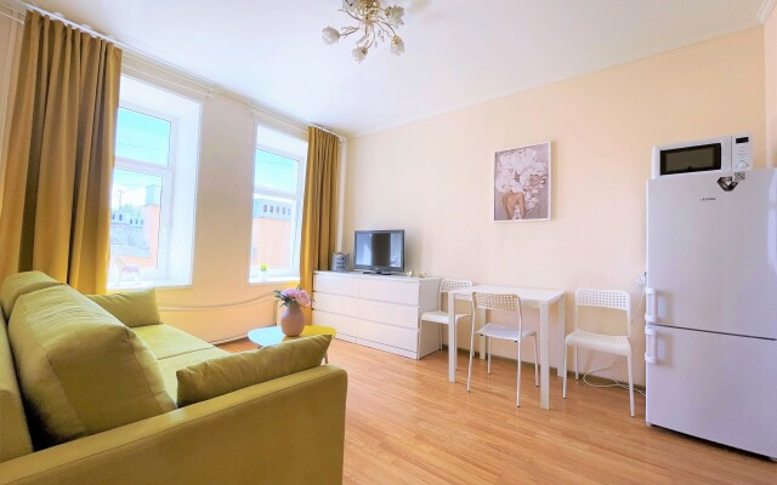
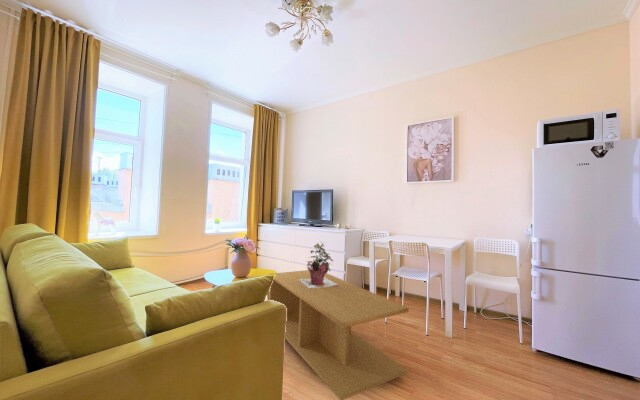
+ potted flower [300,241,339,288]
+ coffee table [268,269,410,400]
